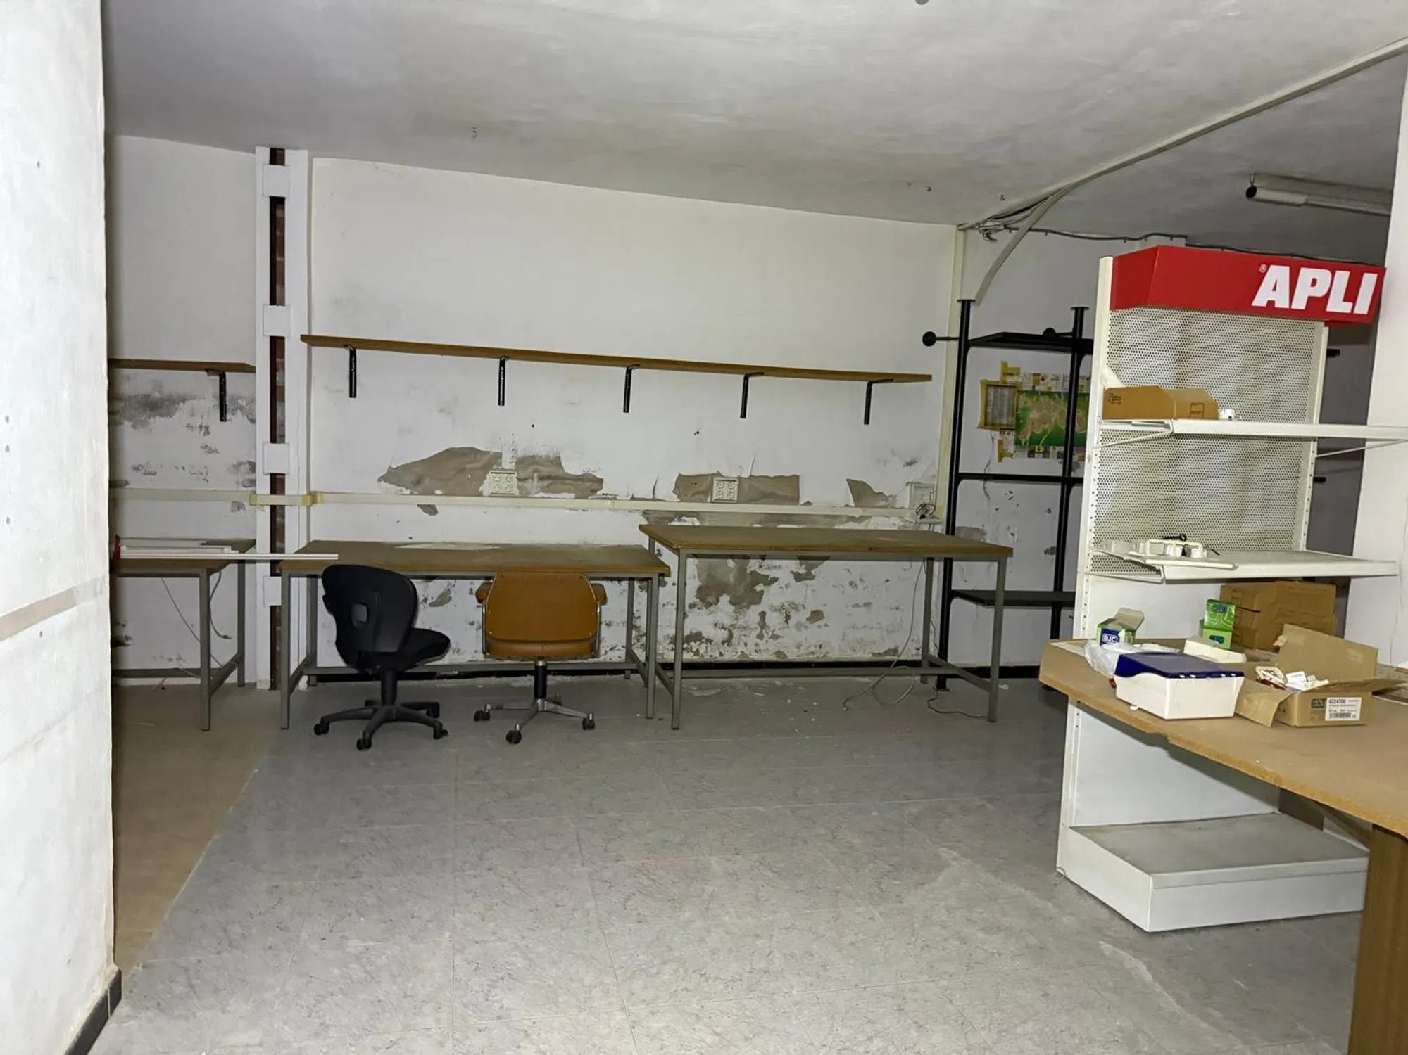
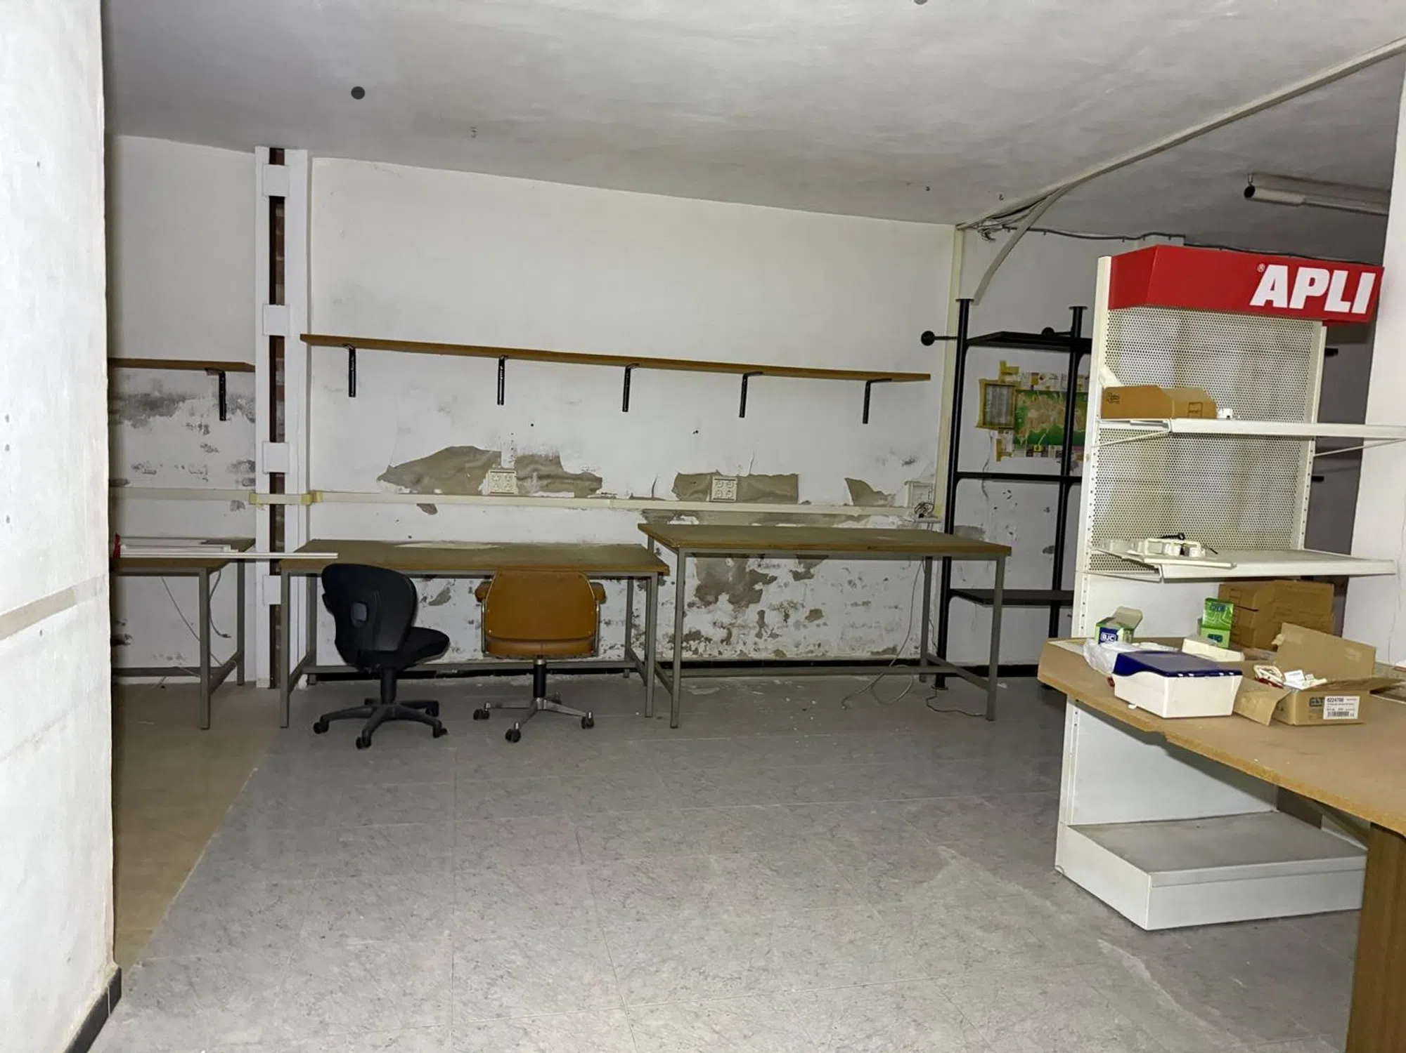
+ smoke detector [350,85,366,101]
